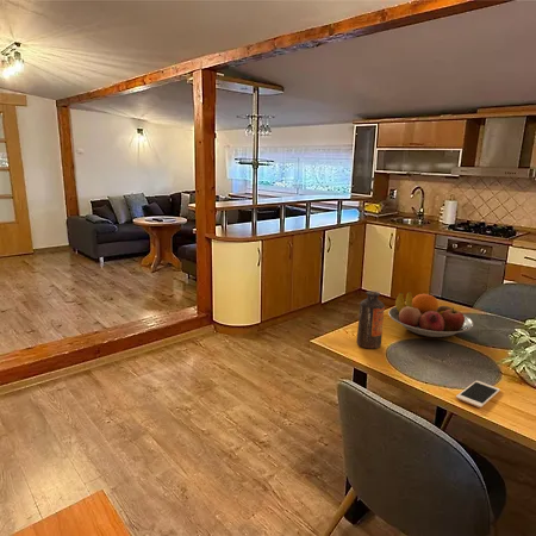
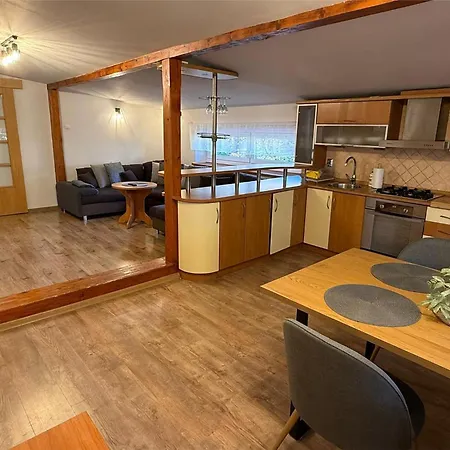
- fruit bowl [387,291,474,338]
- bottle [355,289,386,349]
- cell phone [455,380,501,409]
